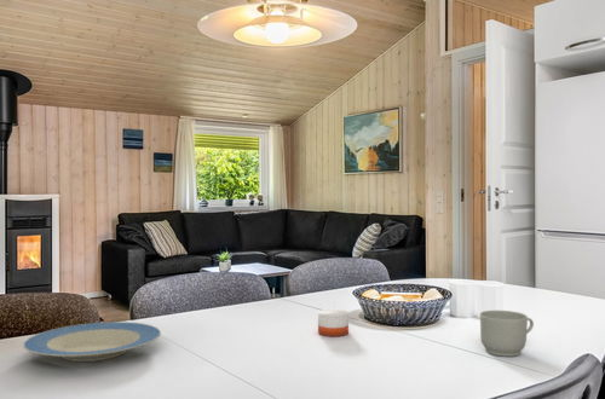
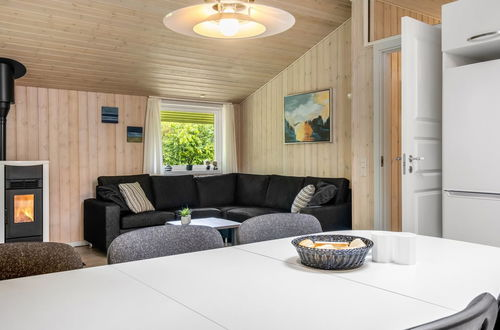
- plate [22,320,162,363]
- candle [317,300,350,337]
- mug [479,310,535,358]
